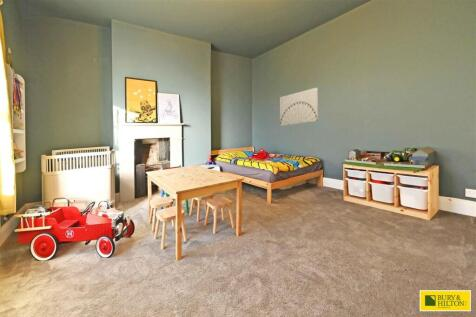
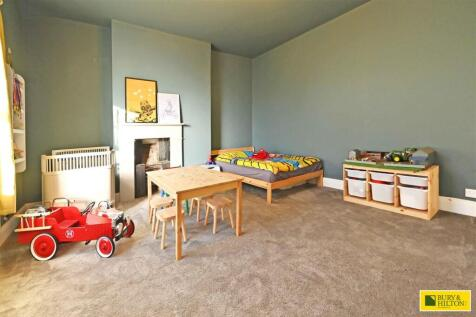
- wall art [279,87,319,127]
